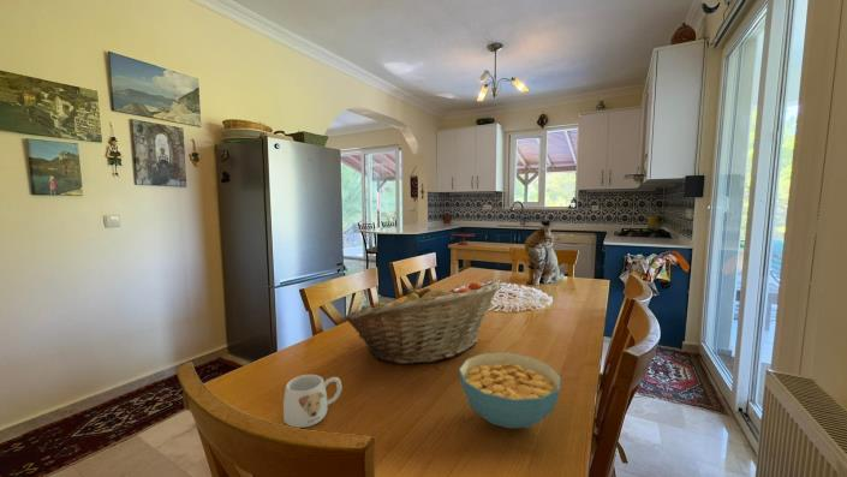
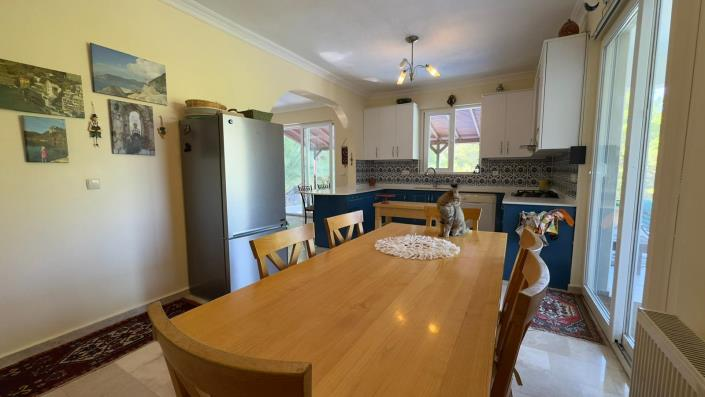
- mug [282,374,342,429]
- fruit basket [342,280,503,365]
- cereal bowl [458,351,562,430]
